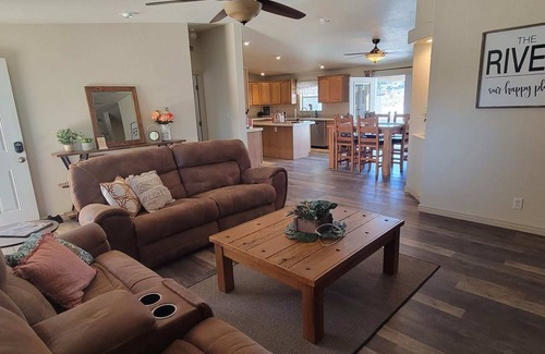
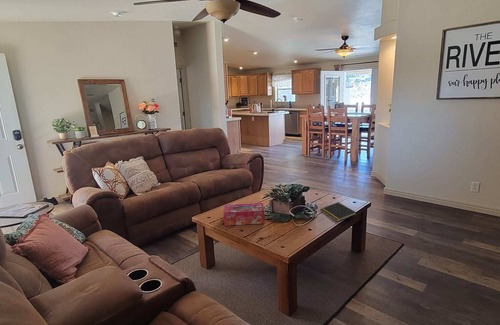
+ tissue box [222,202,266,227]
+ notepad [320,201,357,222]
